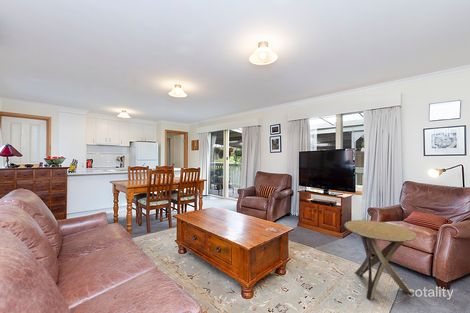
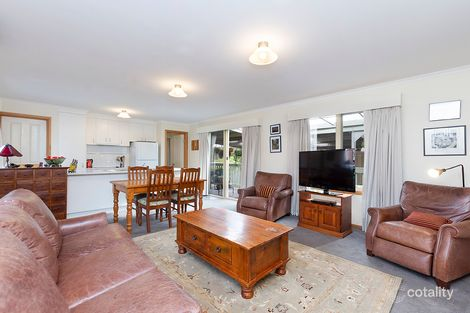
- side table [343,219,417,301]
